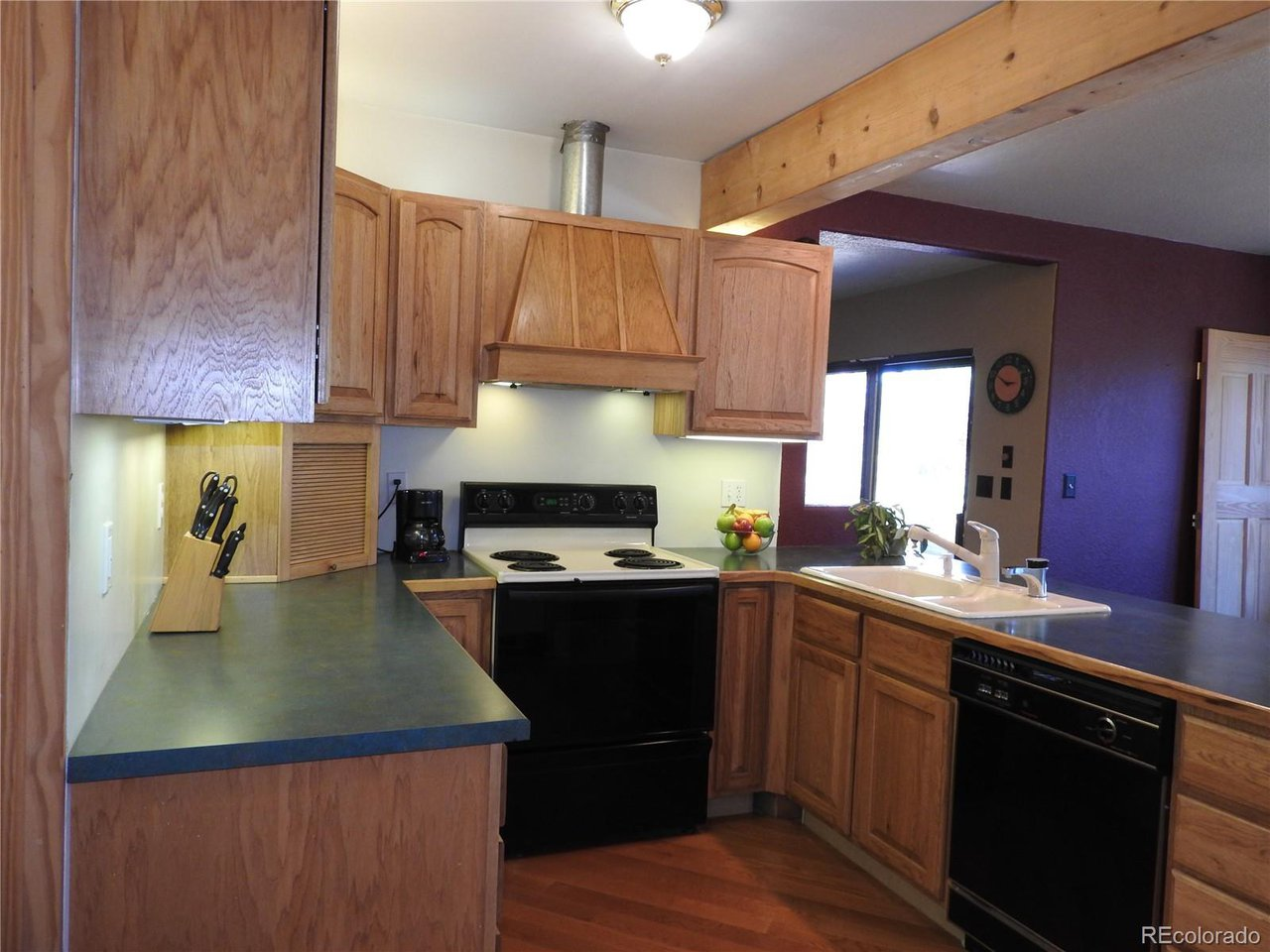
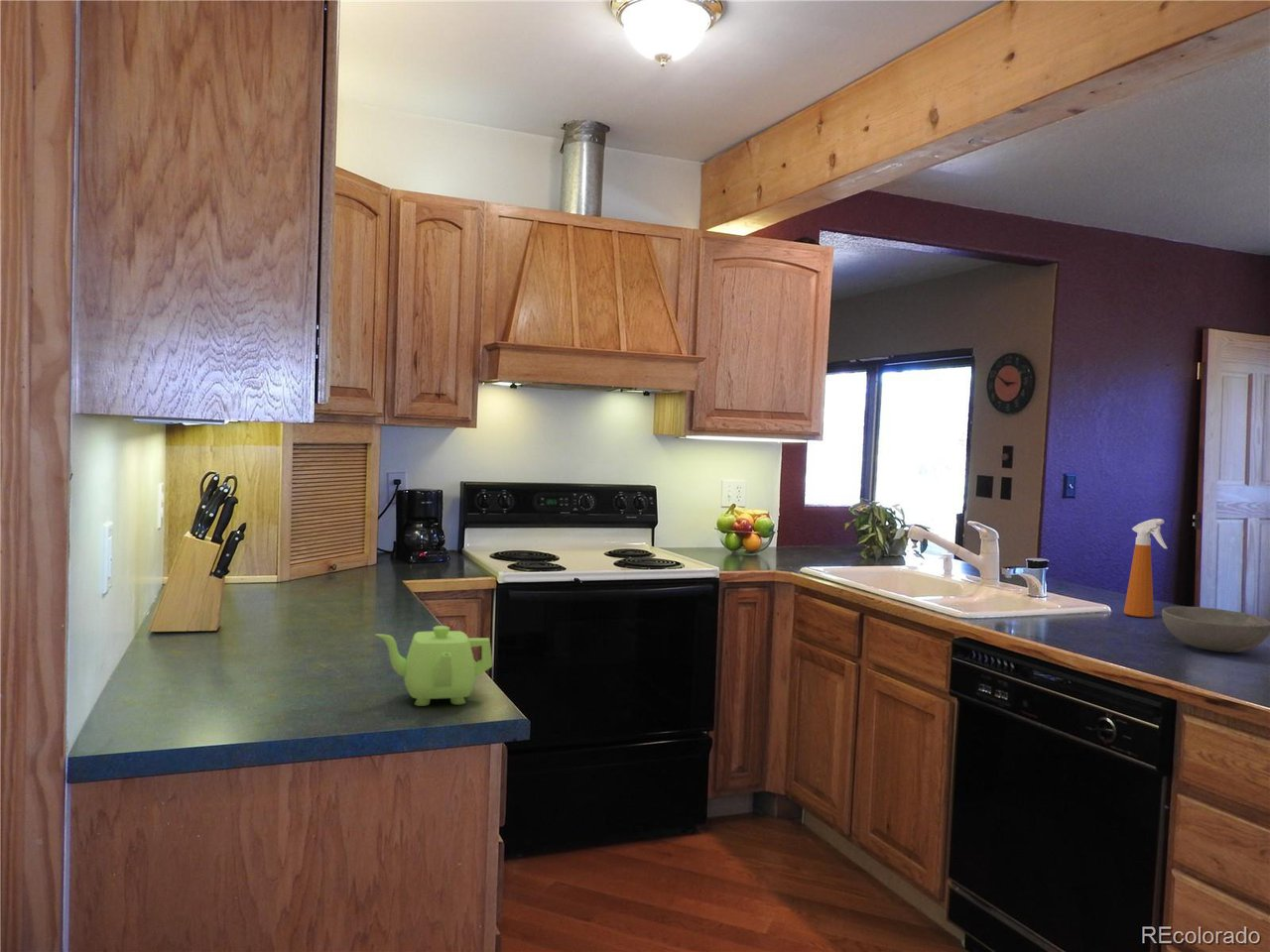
+ bowl [1161,605,1270,654]
+ spray bottle [1123,518,1169,618]
+ teapot [374,625,494,707]
